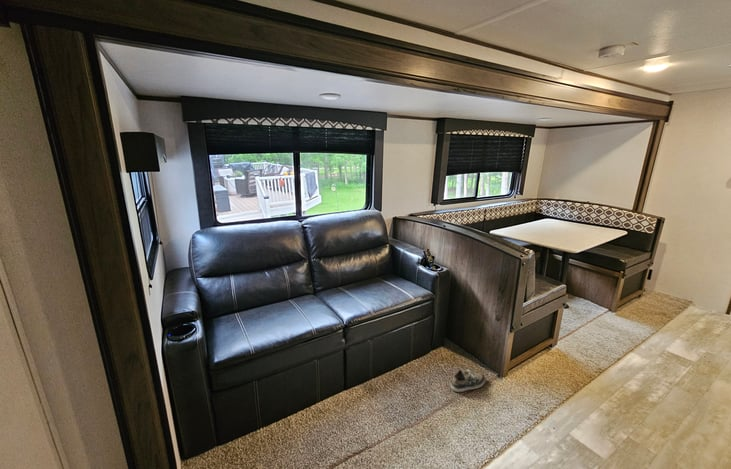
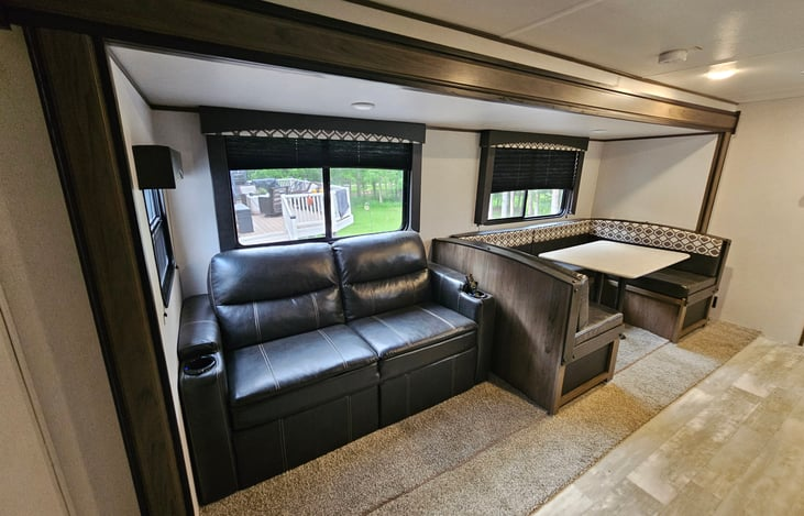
- shoe [450,367,487,393]
